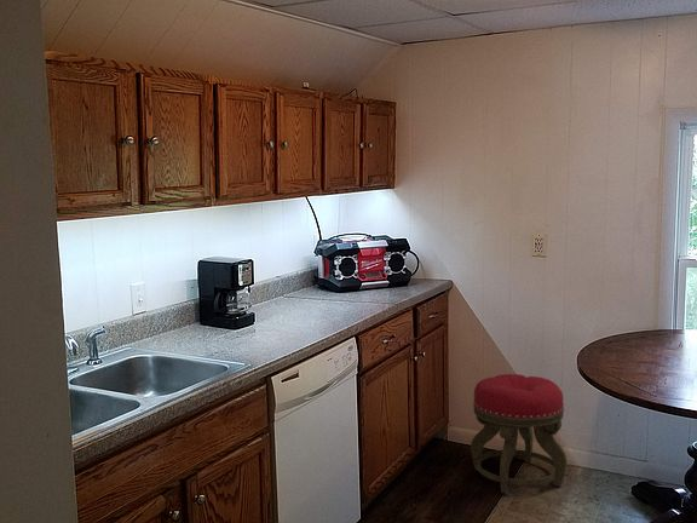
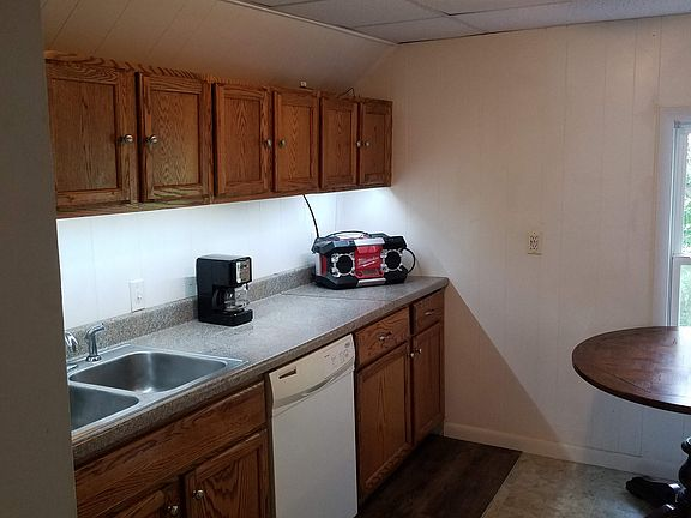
- stool [470,373,569,495]
